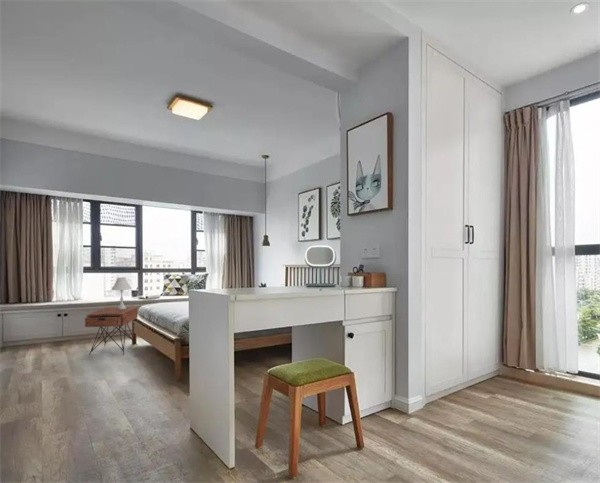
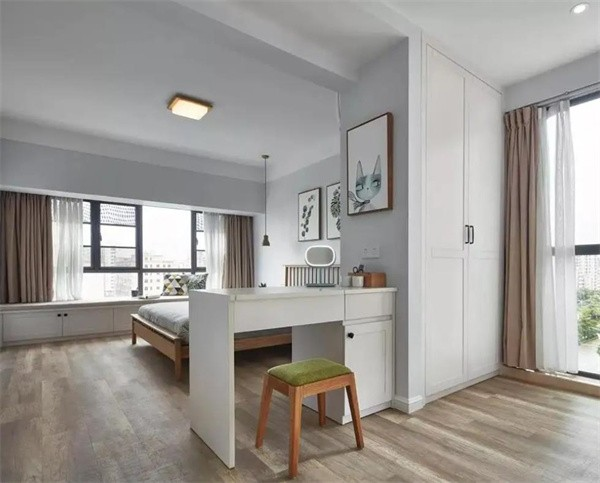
- nightstand [84,306,139,356]
- table lamp [110,277,133,309]
